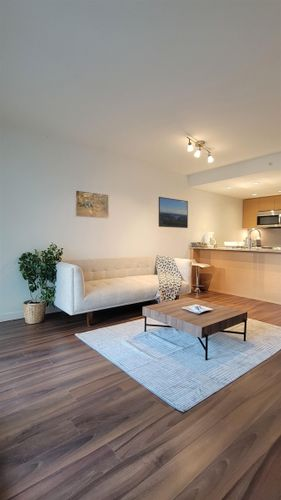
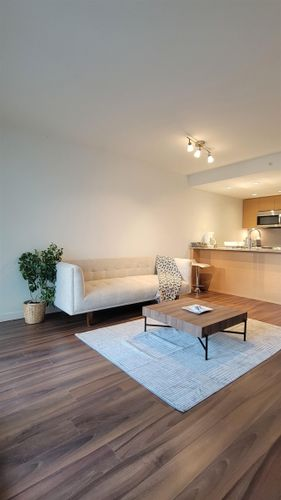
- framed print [74,189,110,220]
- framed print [158,196,189,229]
